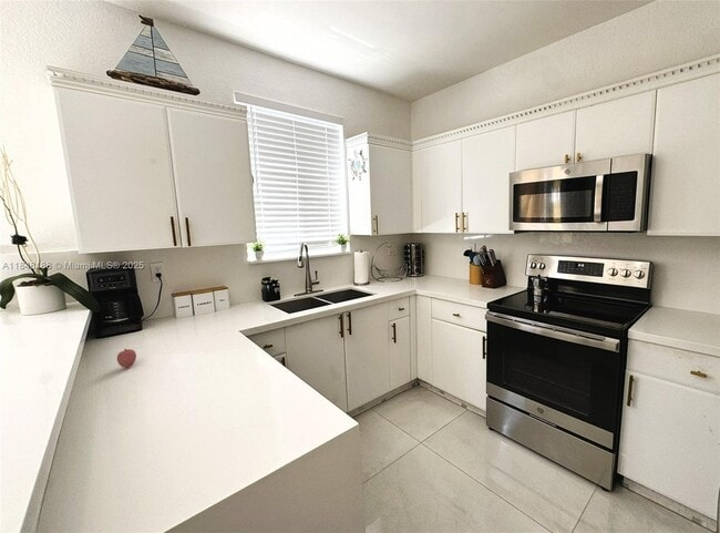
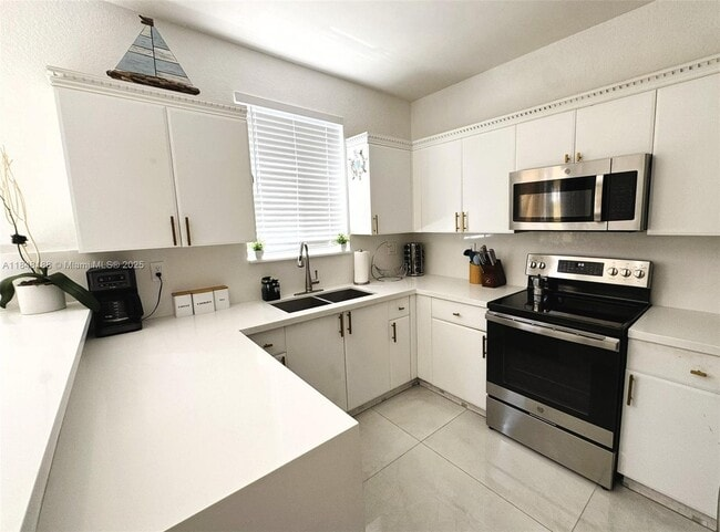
- fruit [115,348,137,369]
